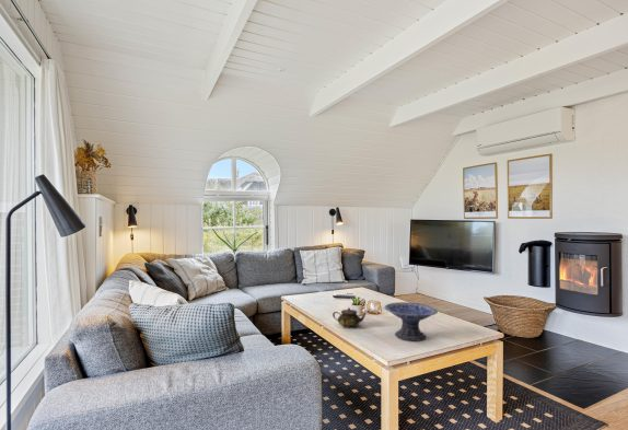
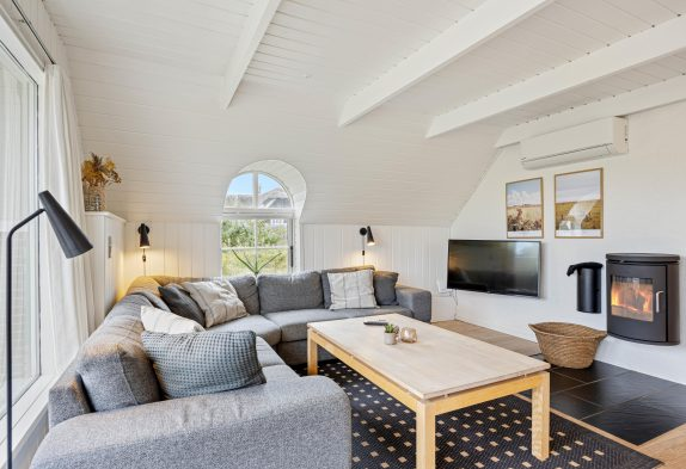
- teapot [332,306,367,328]
- decorative bowl [383,301,439,342]
